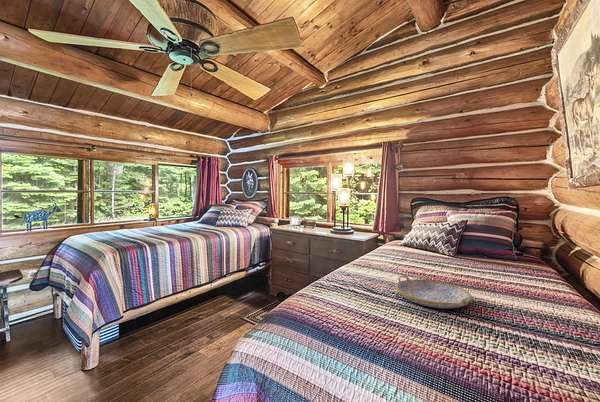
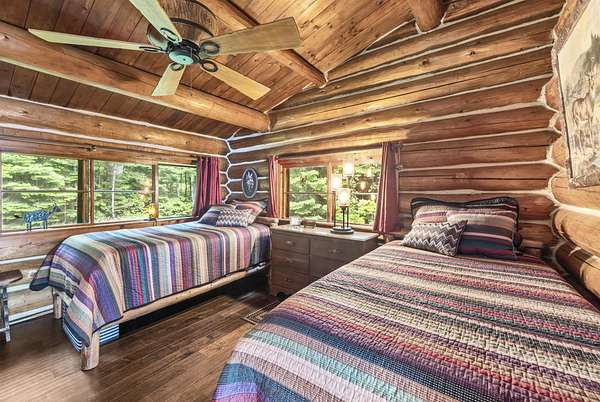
- serving tray [394,274,474,310]
